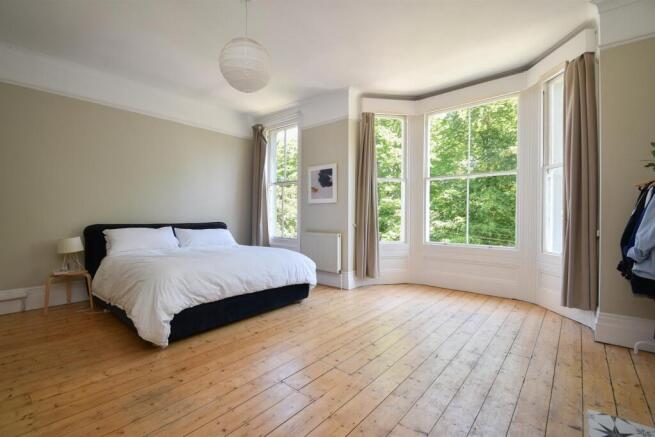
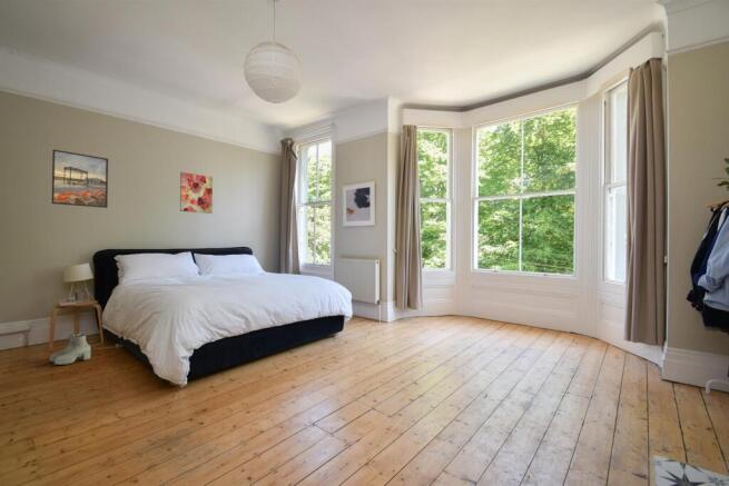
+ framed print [51,148,109,209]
+ wall art [179,171,214,215]
+ boots [49,333,91,366]
